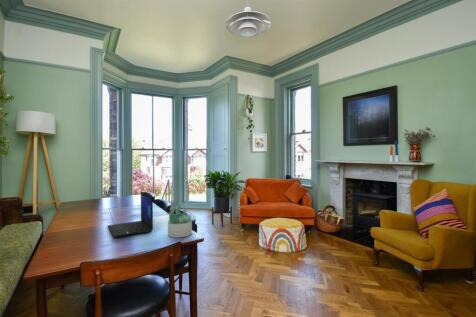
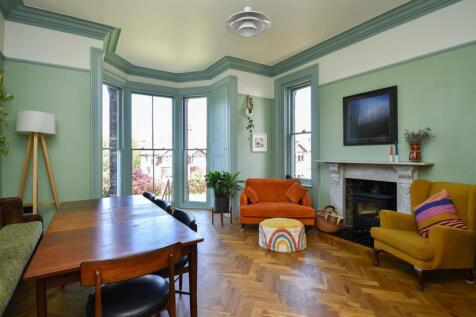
- laptop [107,190,154,238]
- succulent plant [167,203,194,239]
